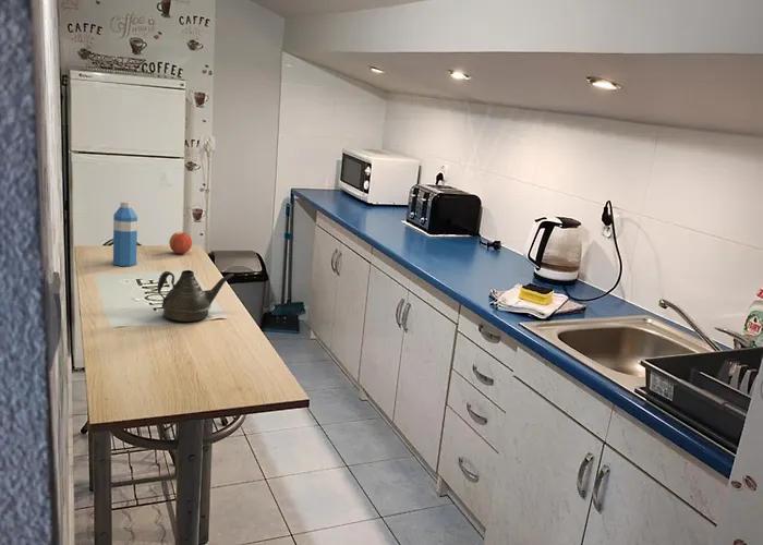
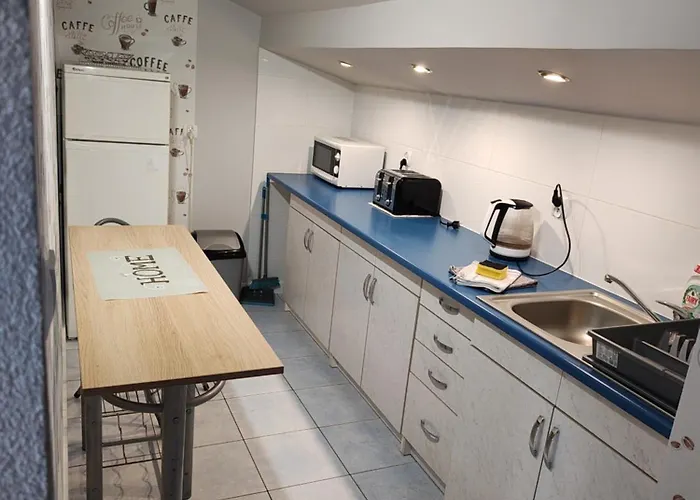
- teapot [156,269,235,323]
- apple [168,230,193,255]
- water bottle [112,201,138,267]
